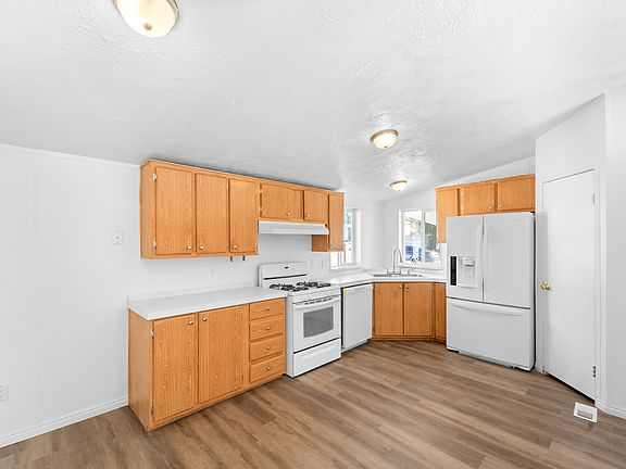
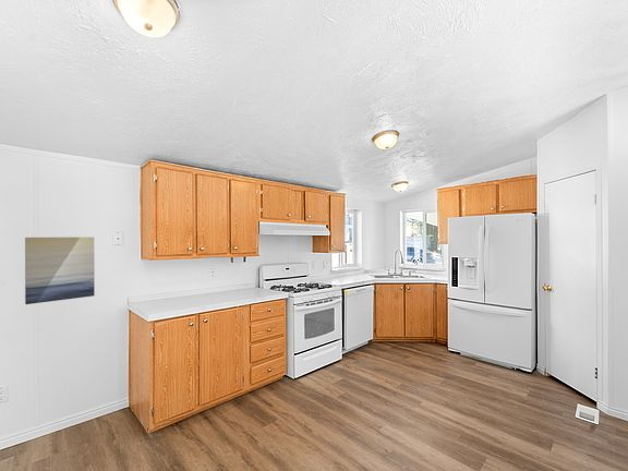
+ wall art [24,235,96,305]
